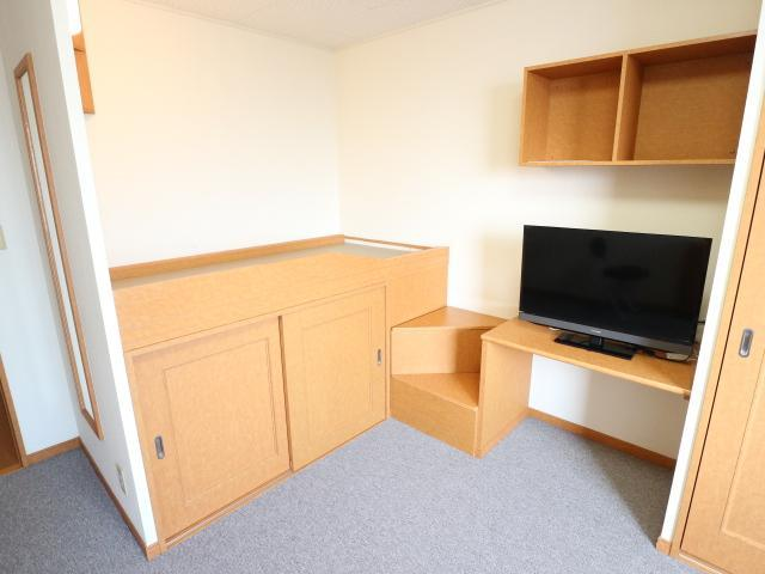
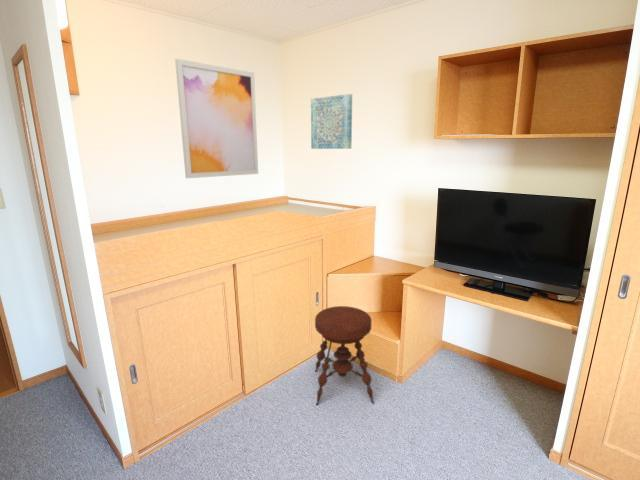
+ stool [314,305,375,406]
+ wall art [174,58,259,179]
+ wall art [310,93,353,150]
